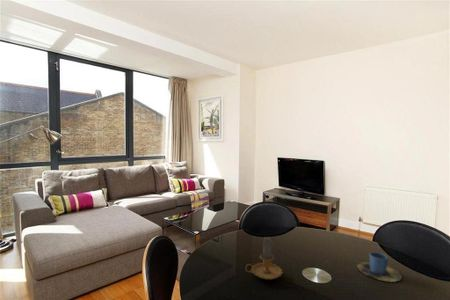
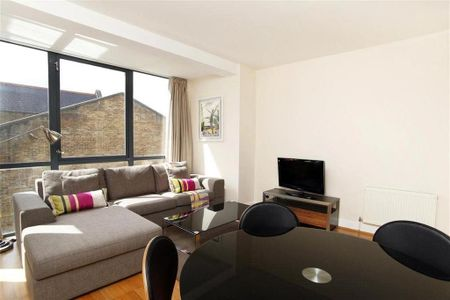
- candle [245,236,284,281]
- cup [356,251,403,283]
